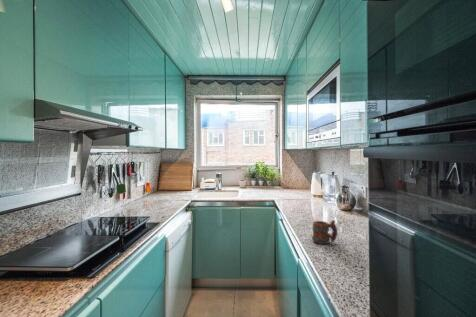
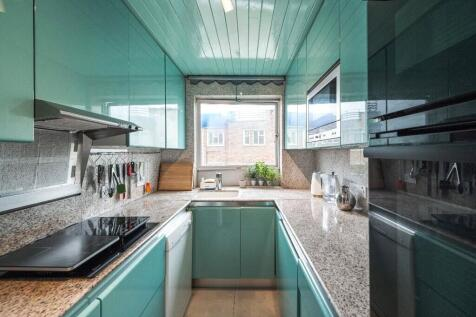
- mug [311,219,339,245]
